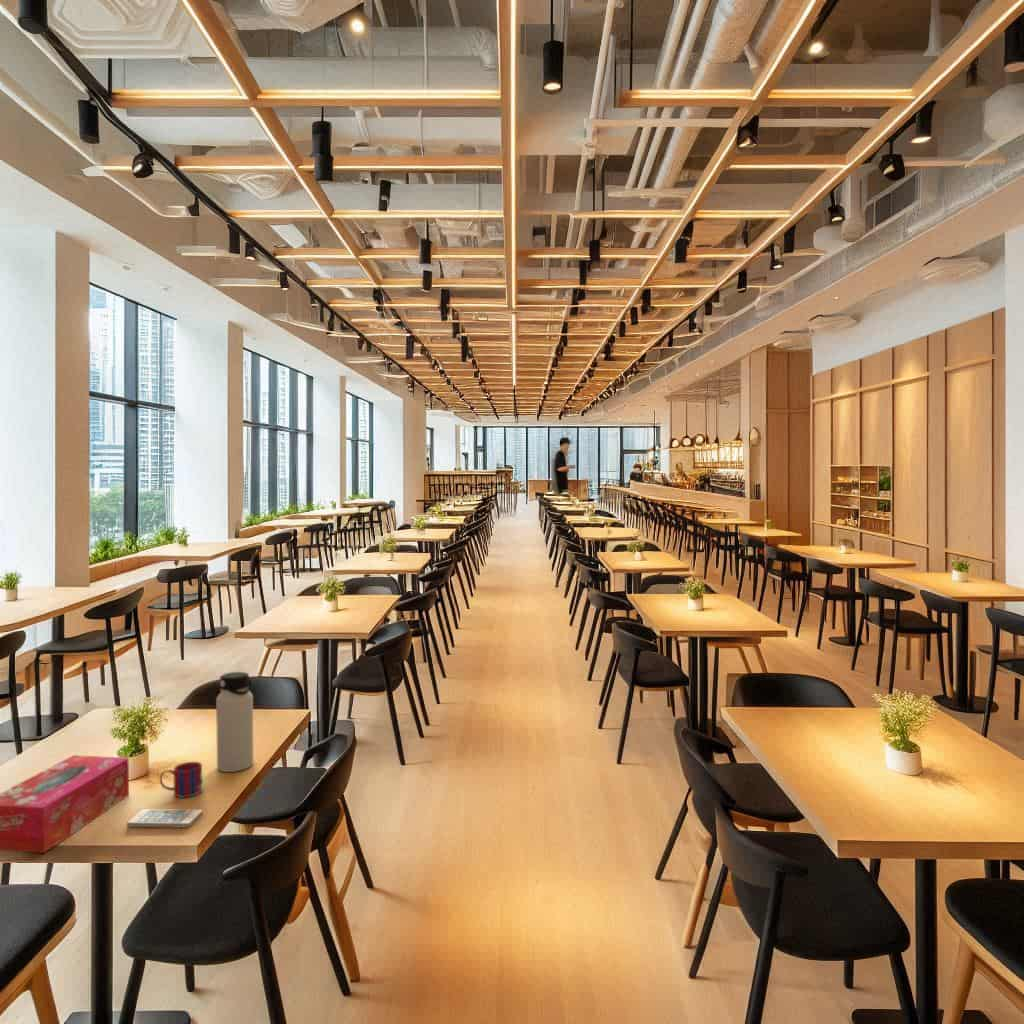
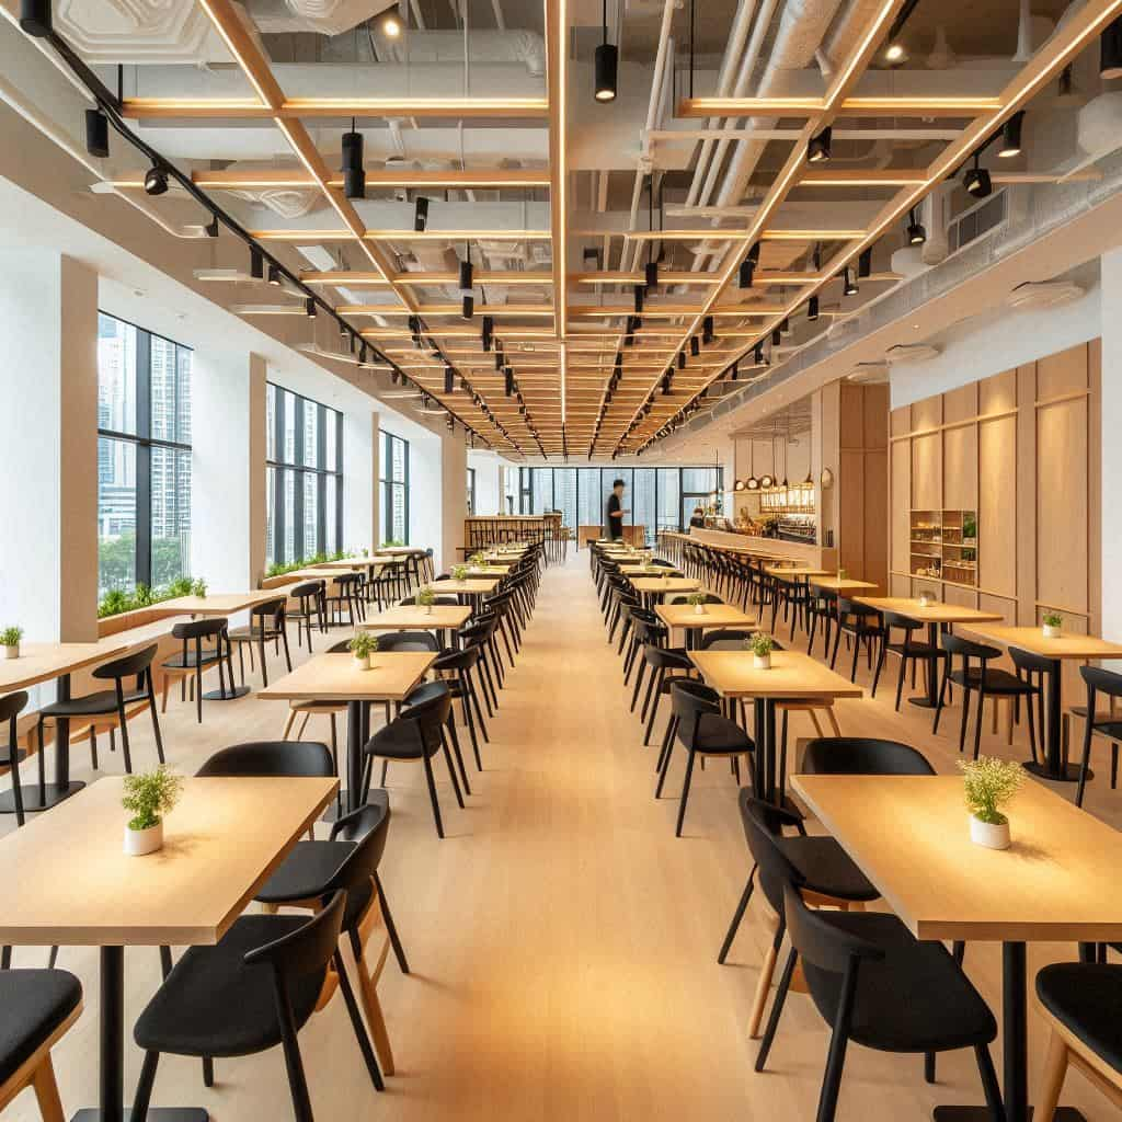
- mug [159,761,203,799]
- tissue box [0,754,130,854]
- smartphone [126,808,204,829]
- water bottle [215,671,255,773]
